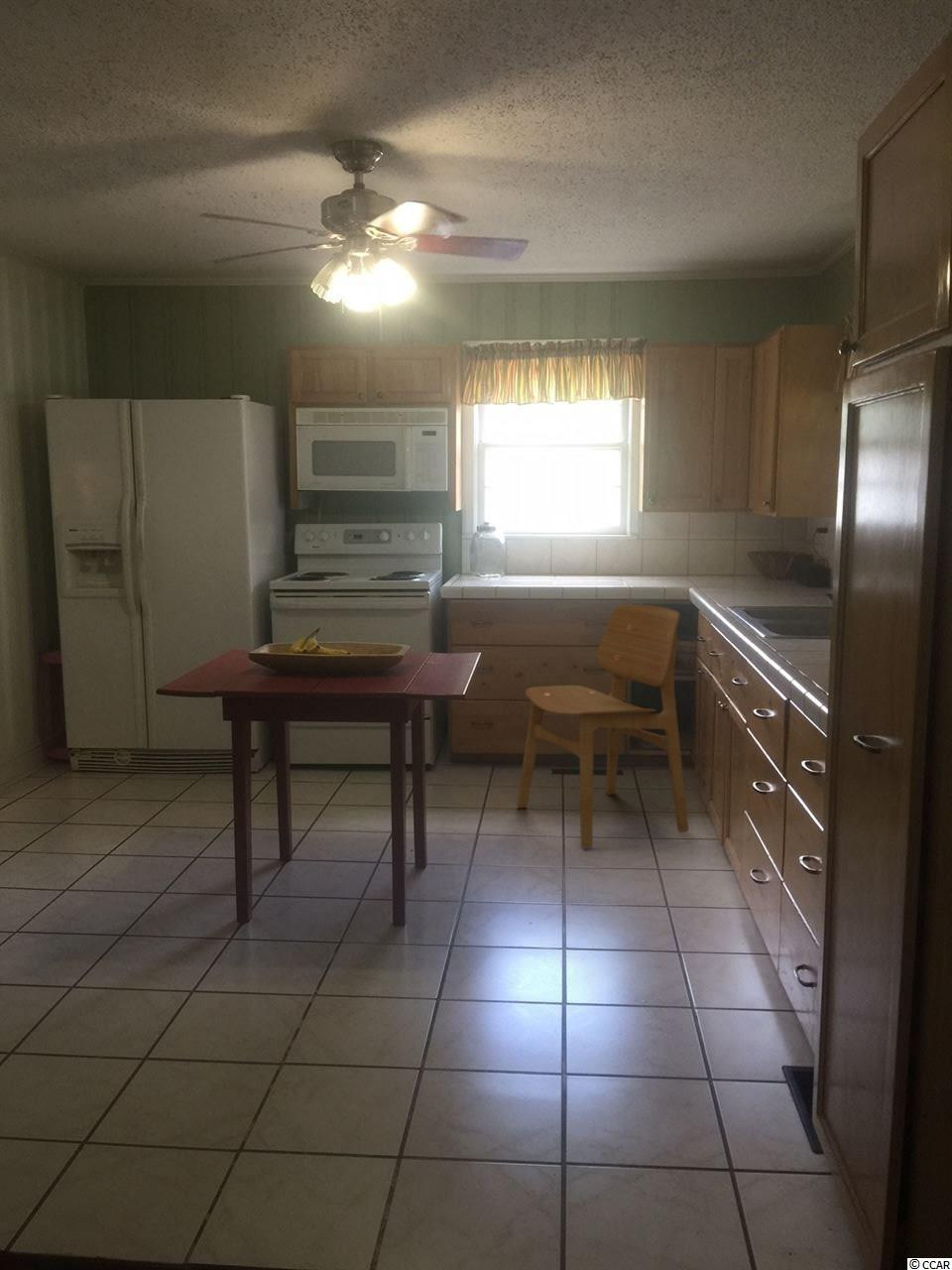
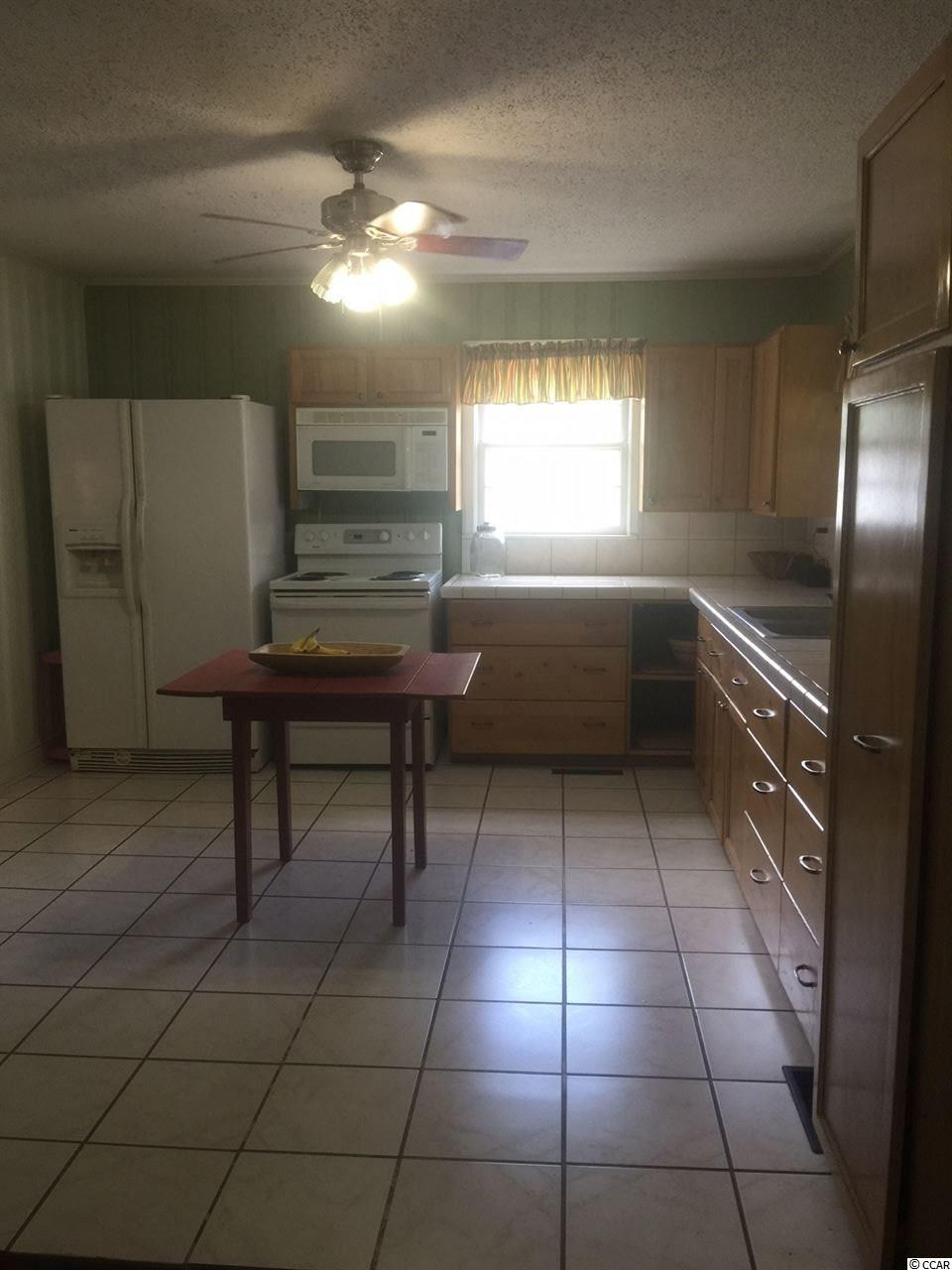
- dining chair [516,603,689,849]
